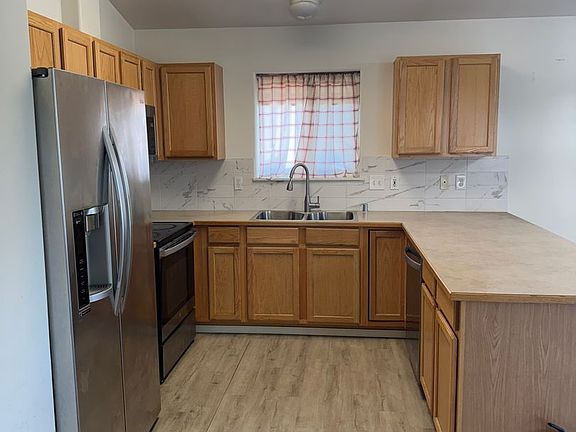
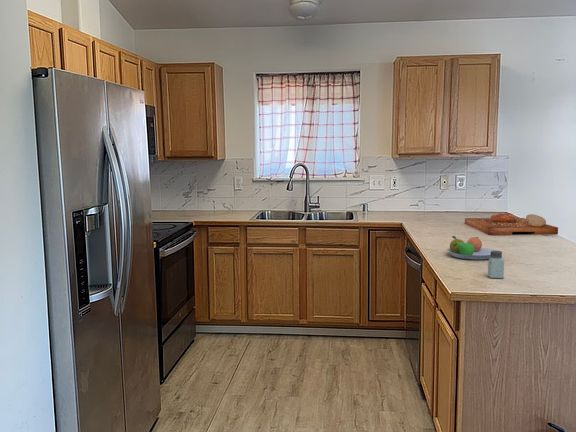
+ cutting board [464,212,559,236]
+ saltshaker [487,250,505,279]
+ fruit bowl [446,235,497,261]
